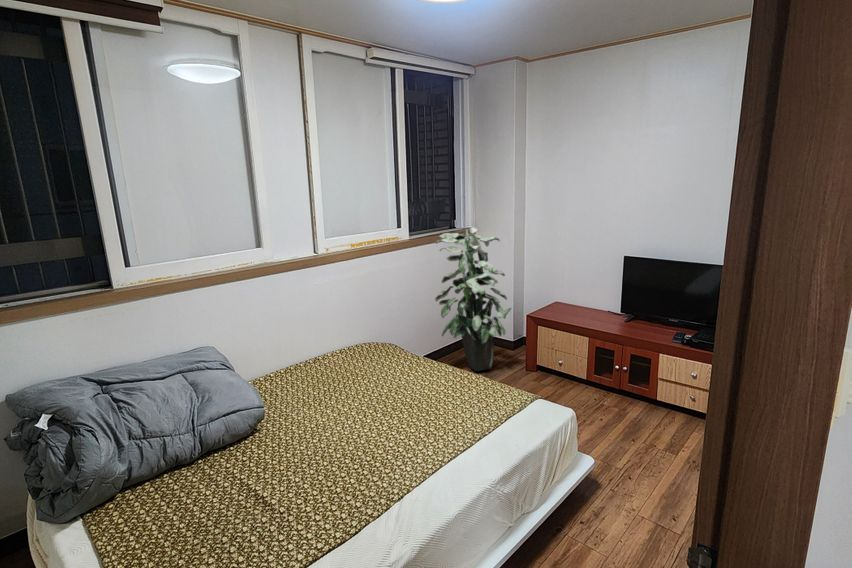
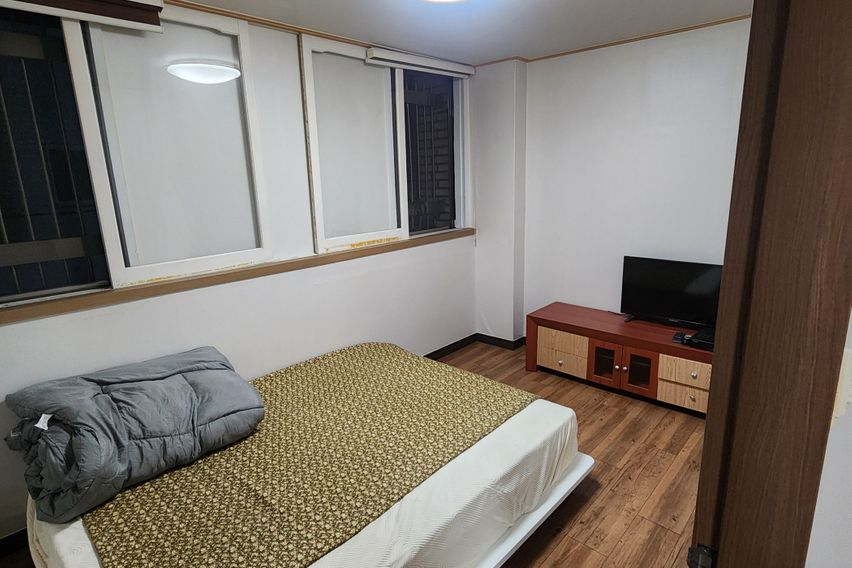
- indoor plant [434,226,513,372]
